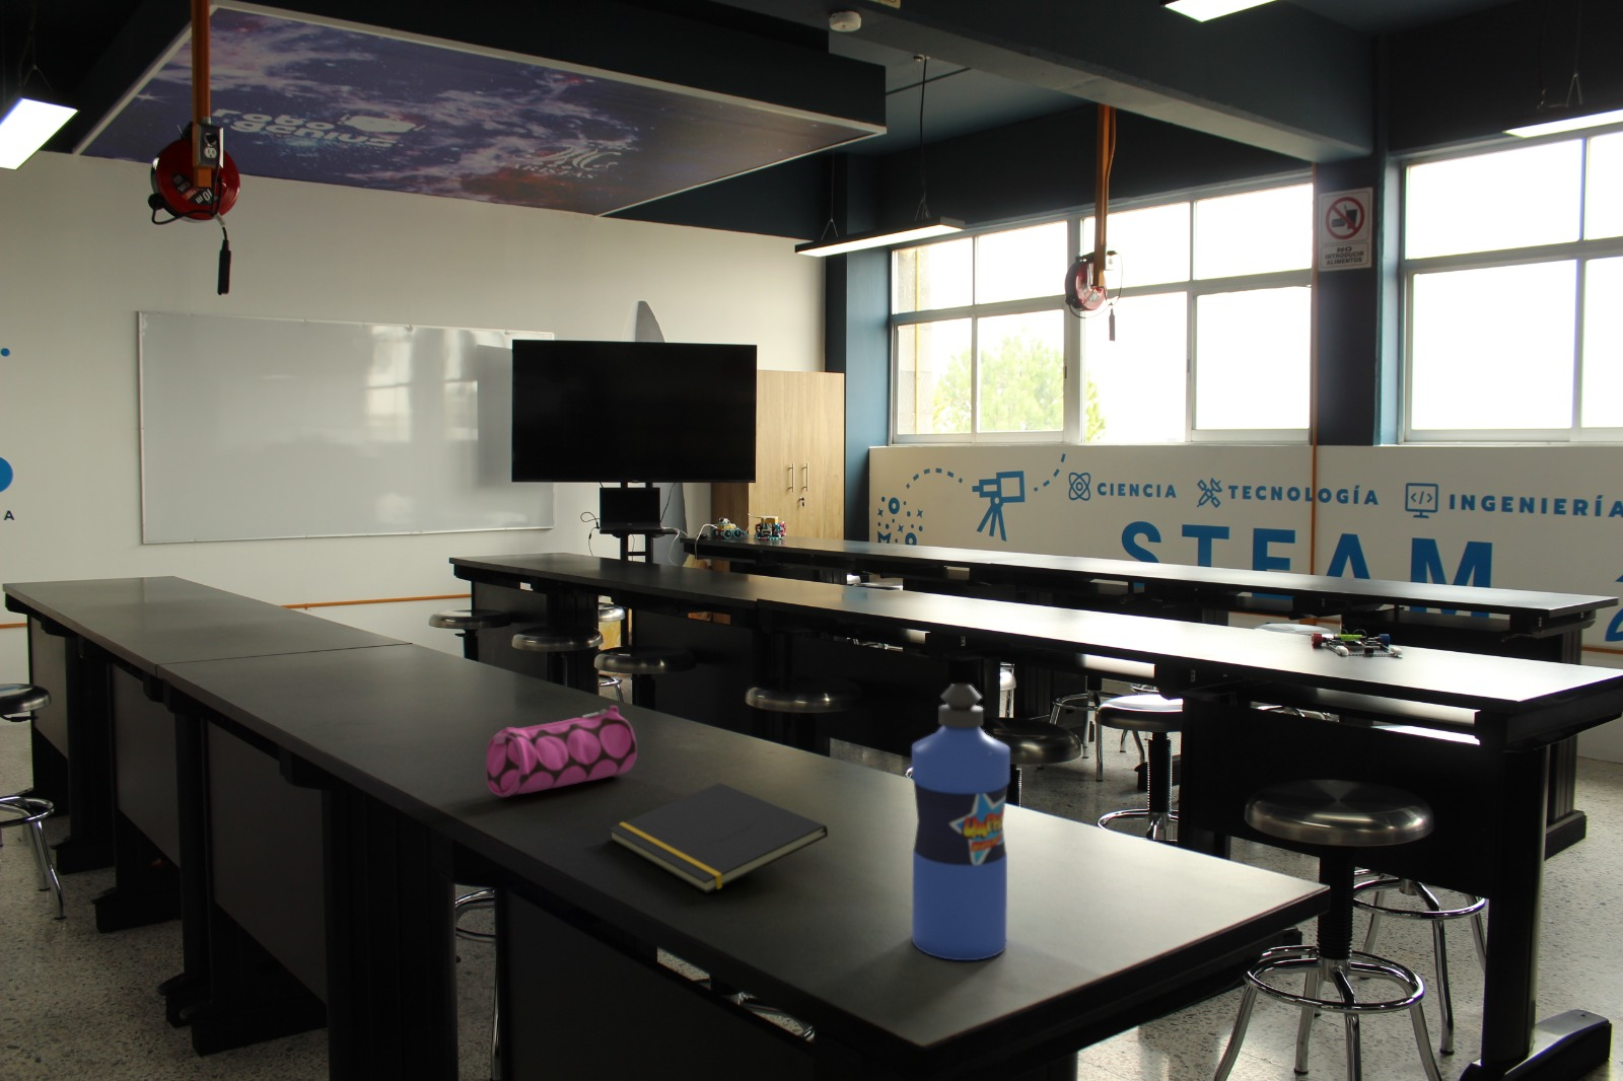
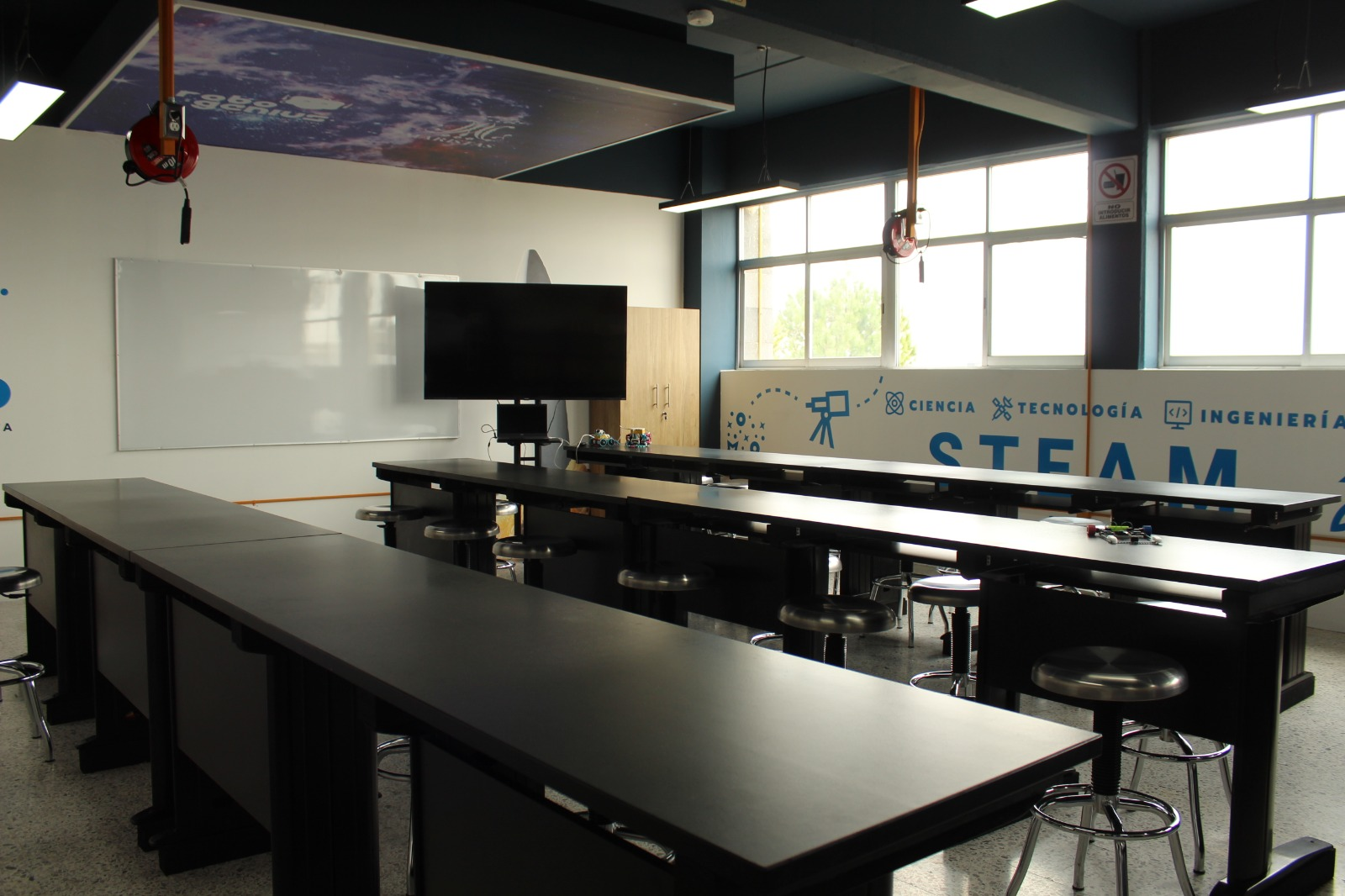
- water bottle [911,683,1011,962]
- pencil case [485,705,638,797]
- notepad [608,782,829,894]
